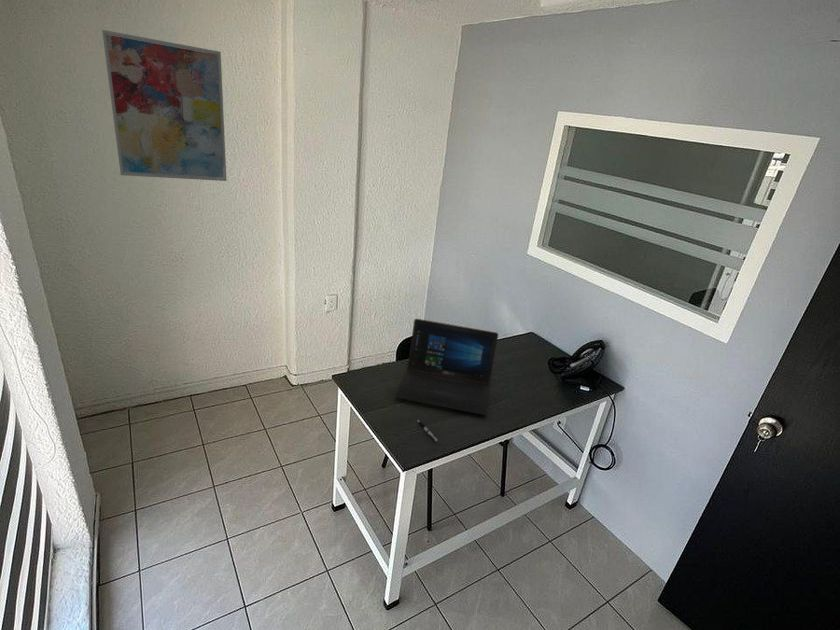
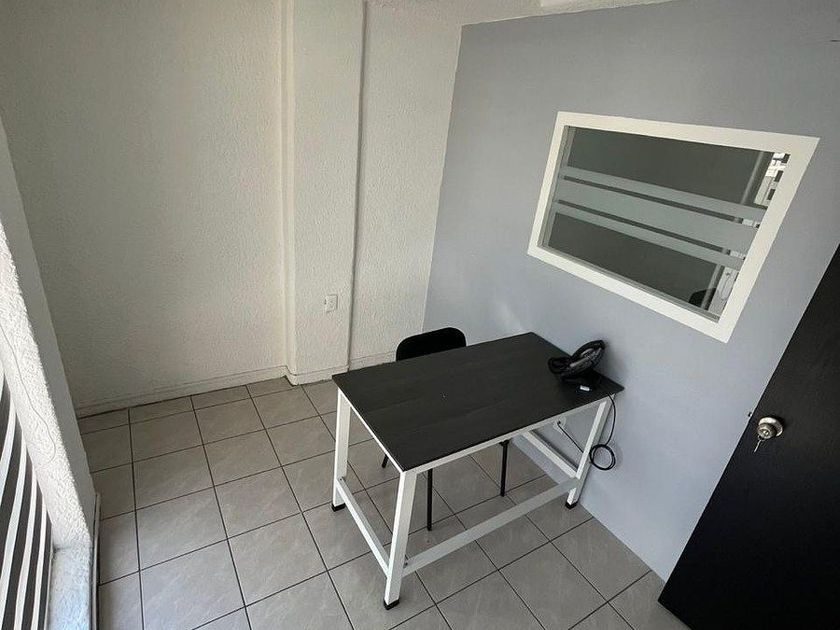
- wall art [101,29,228,182]
- pen [416,419,439,443]
- laptop [394,318,499,416]
